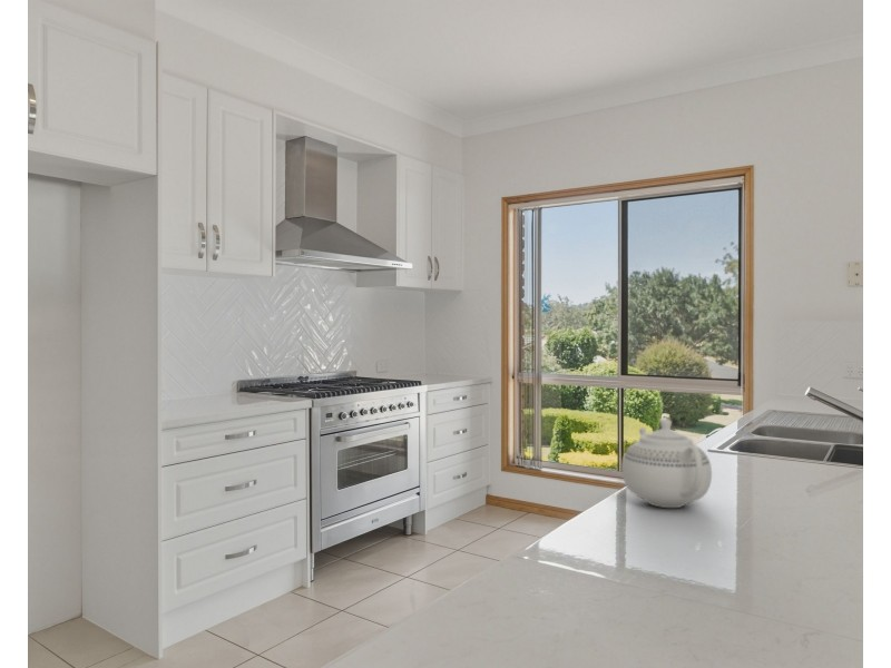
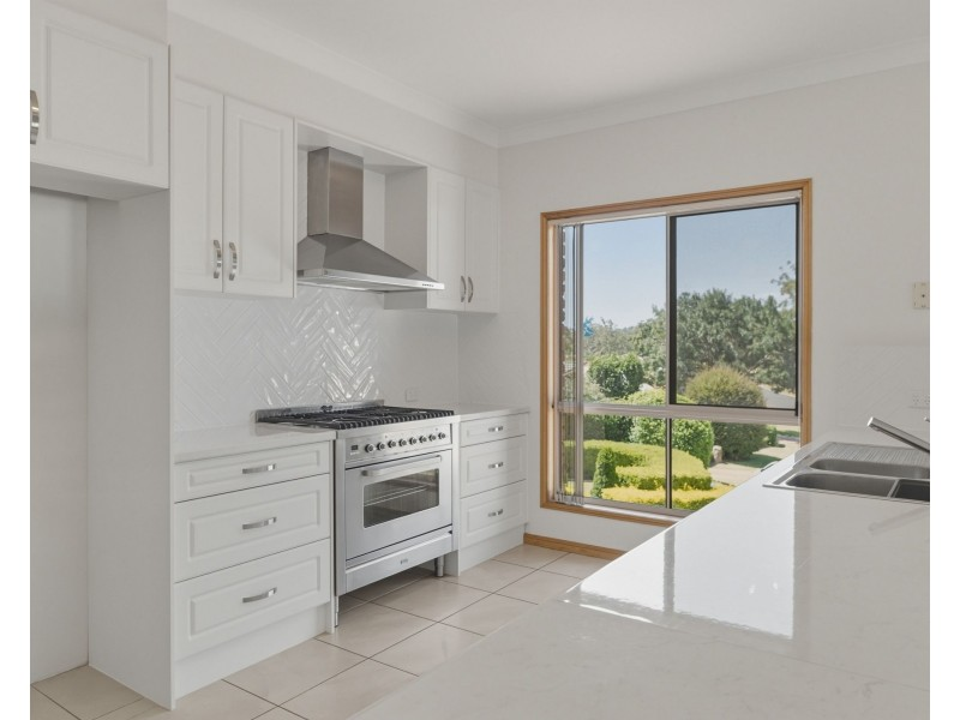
- teapot [620,419,713,509]
